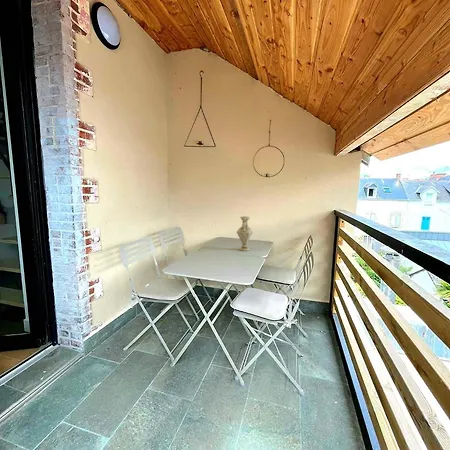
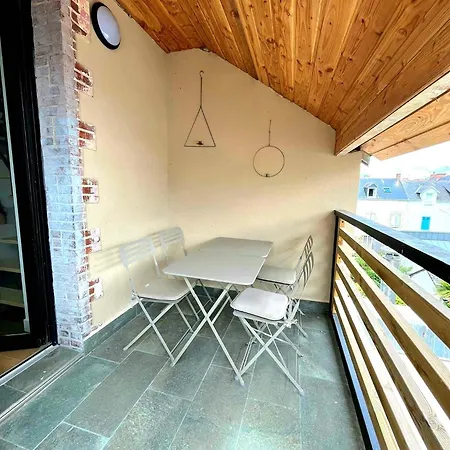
- vase [236,216,254,252]
